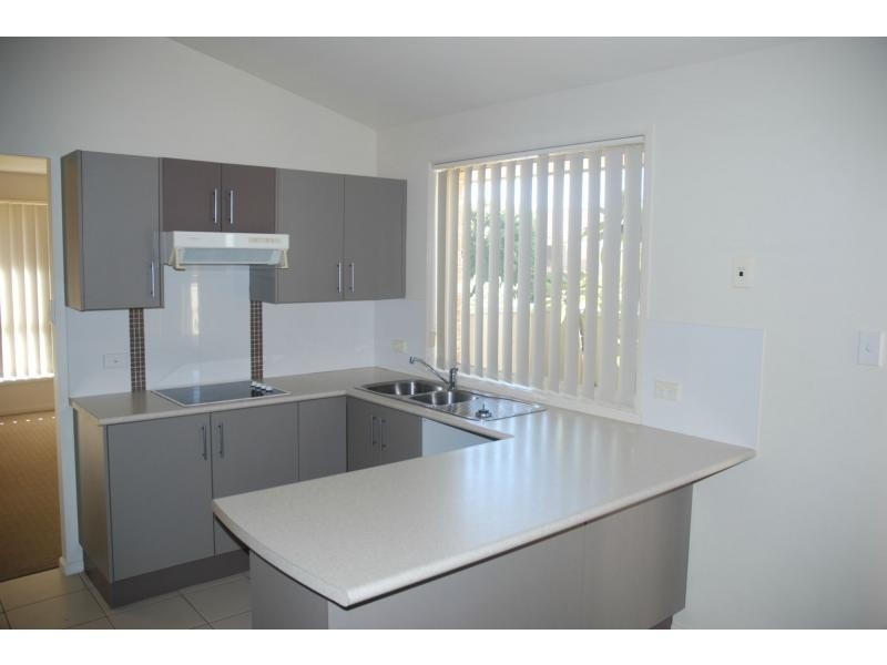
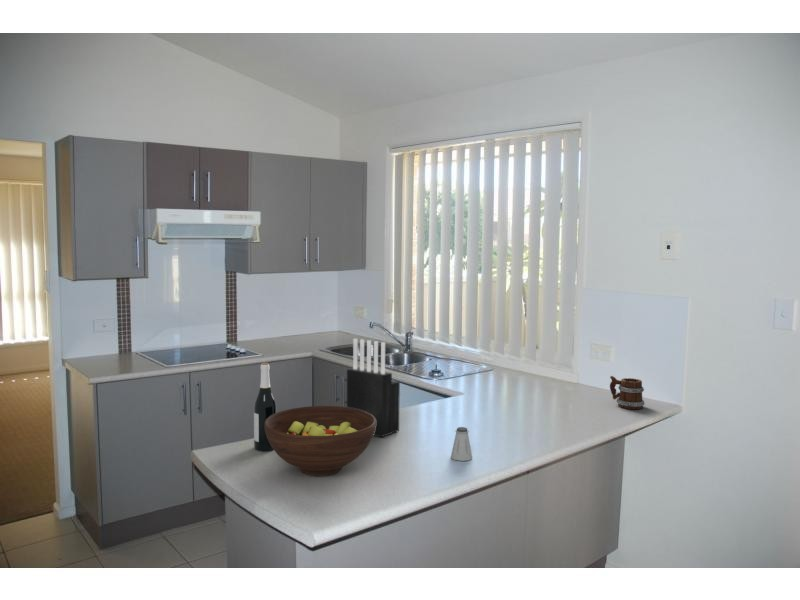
+ knife block [346,338,401,438]
+ fruit bowl [264,405,376,477]
+ wine bottle [253,362,278,452]
+ saltshaker [450,426,473,462]
+ mug [609,375,645,410]
